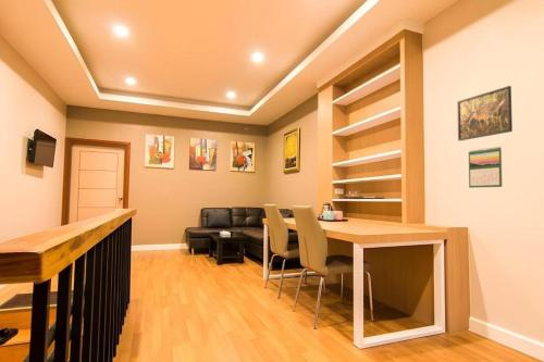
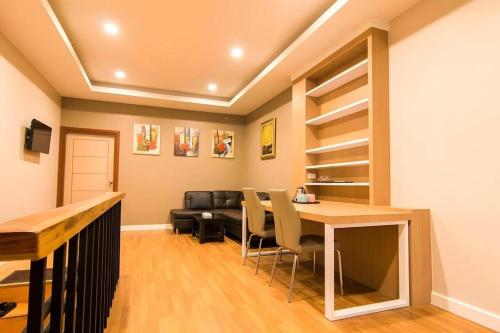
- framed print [456,85,514,142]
- calendar [468,146,503,189]
